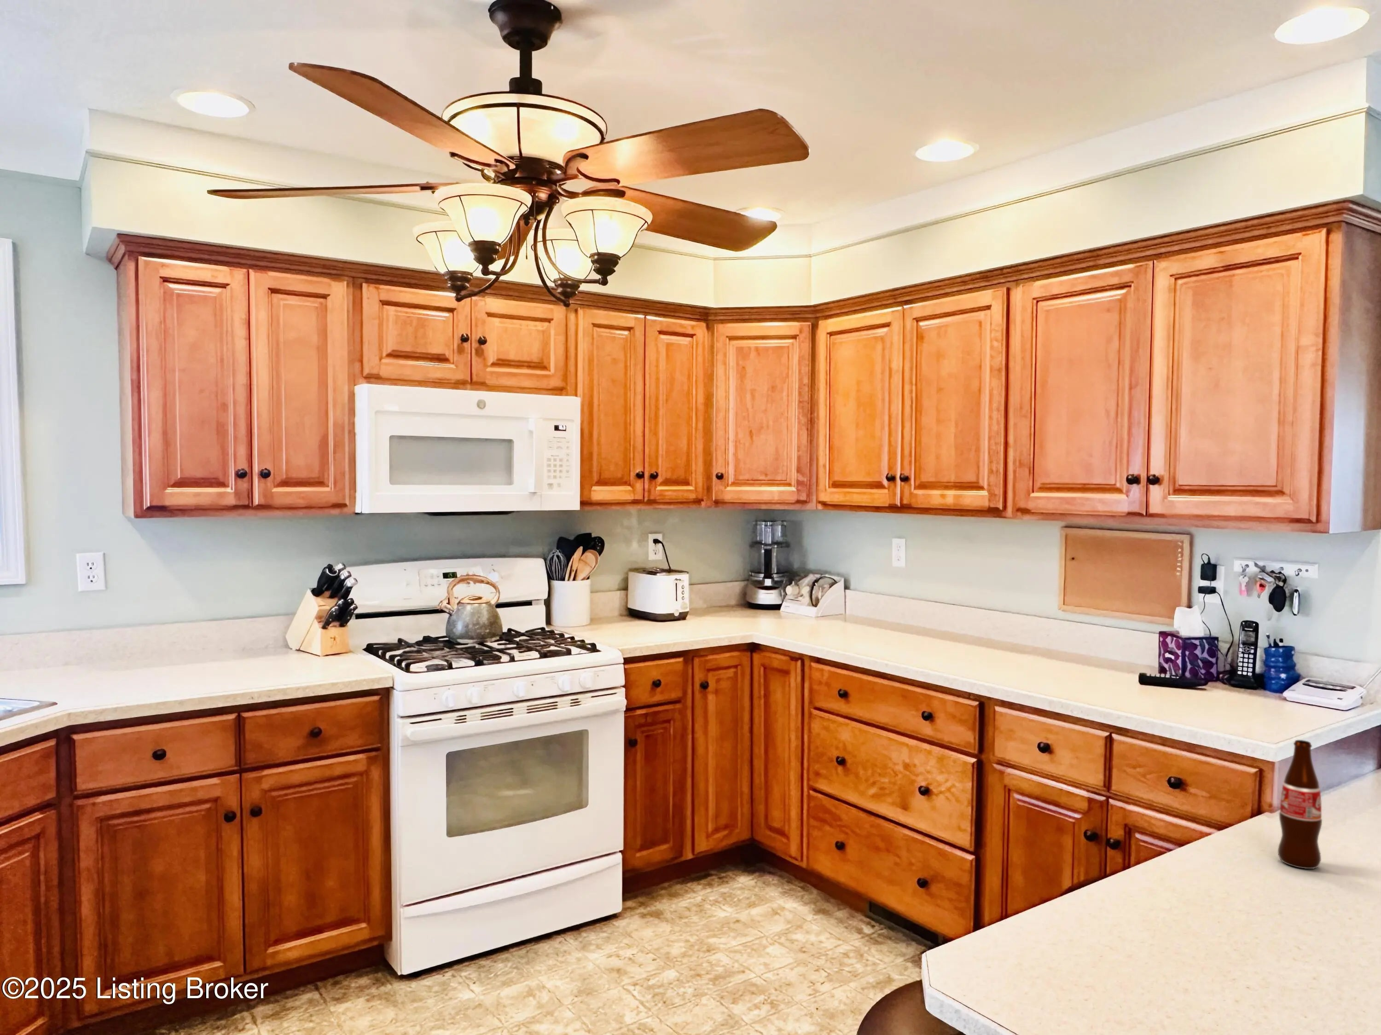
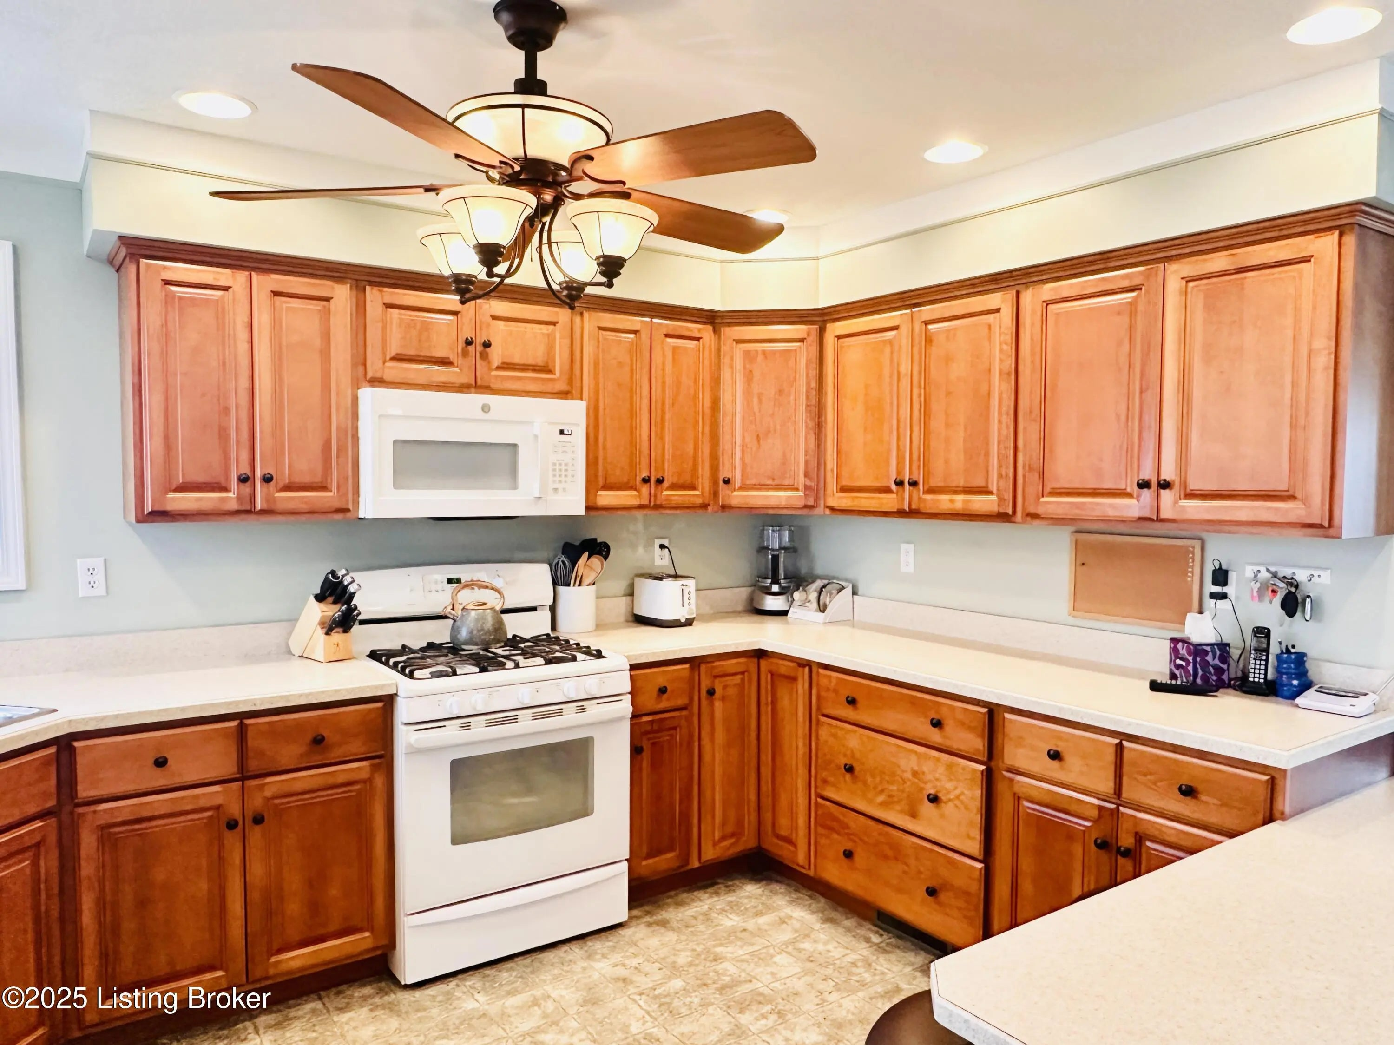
- bottle [1278,739,1322,870]
